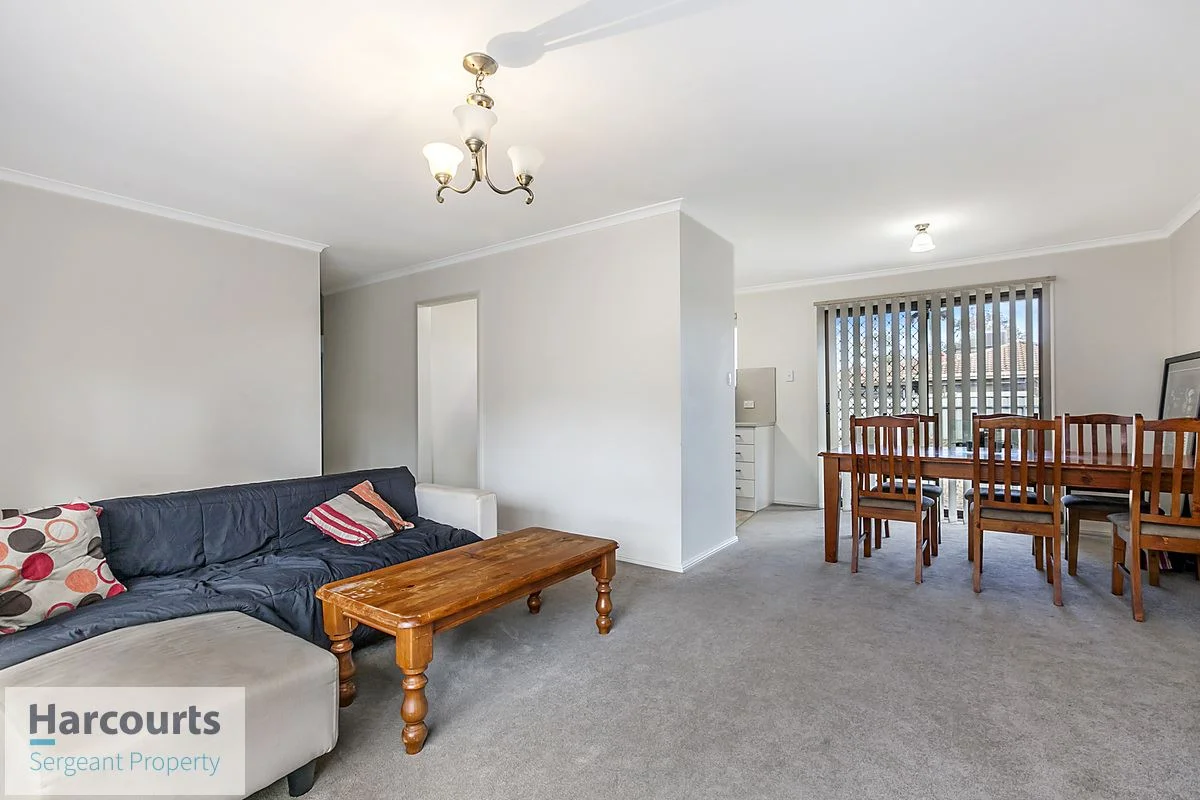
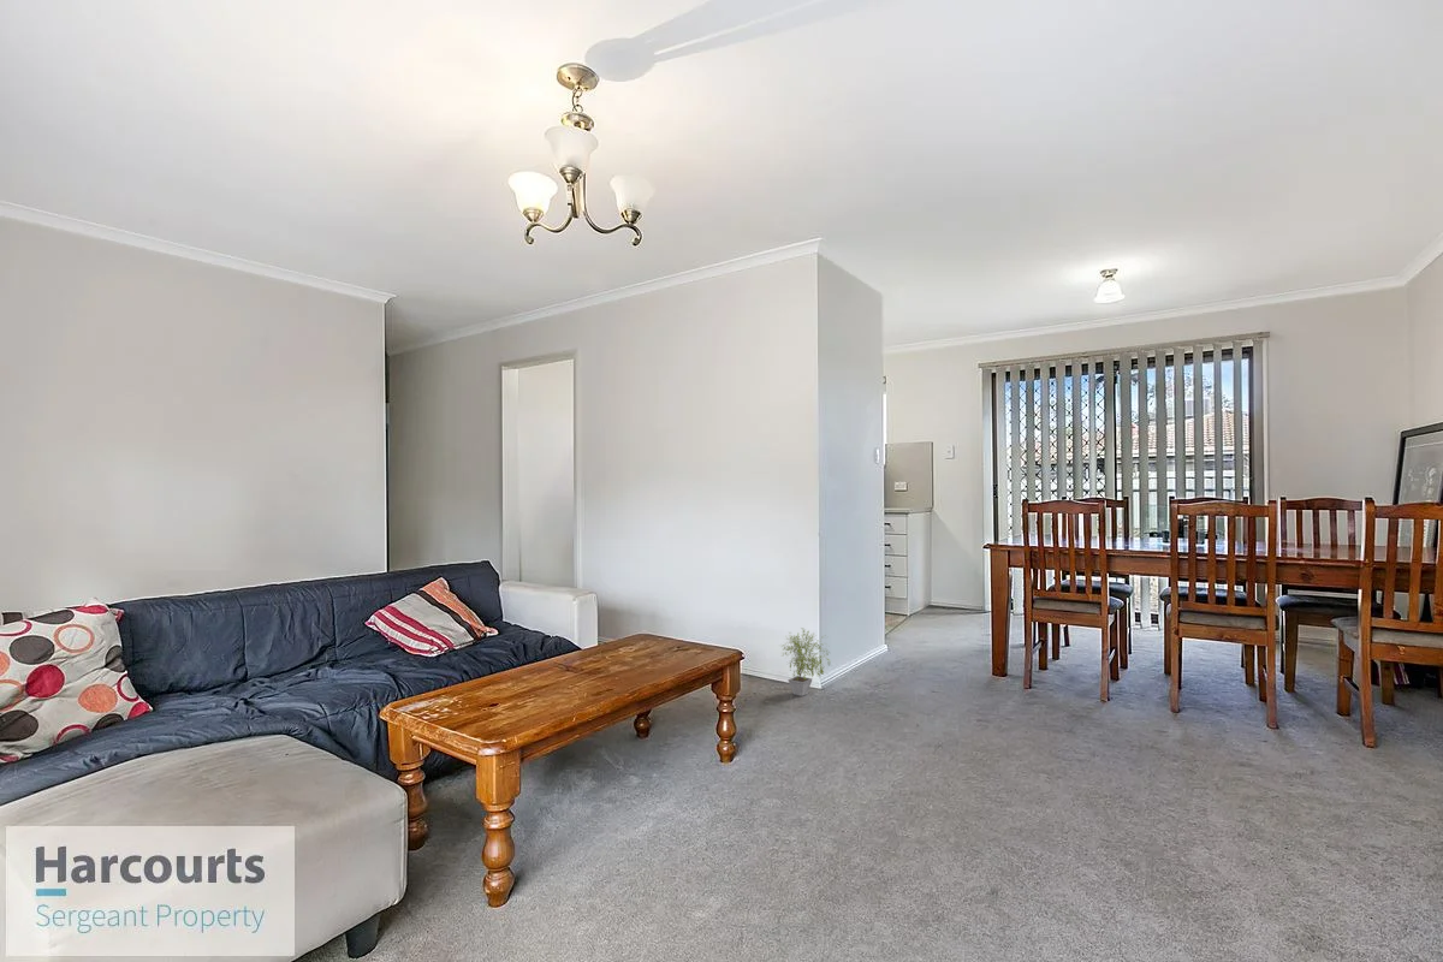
+ potted plant [779,627,831,697]
